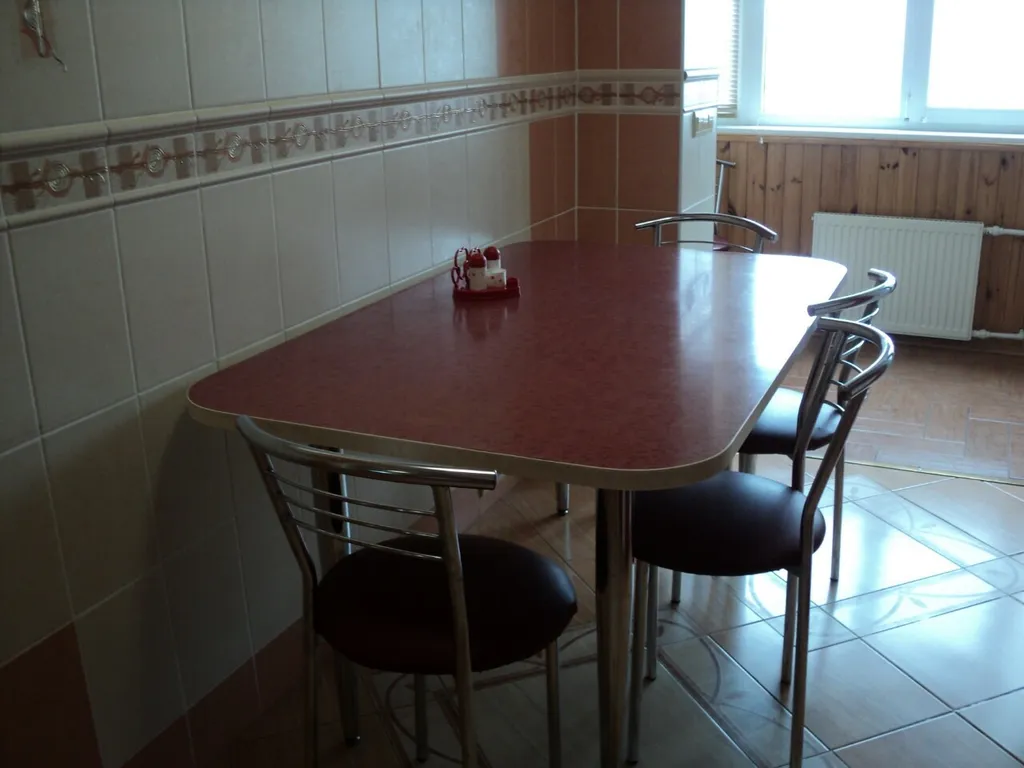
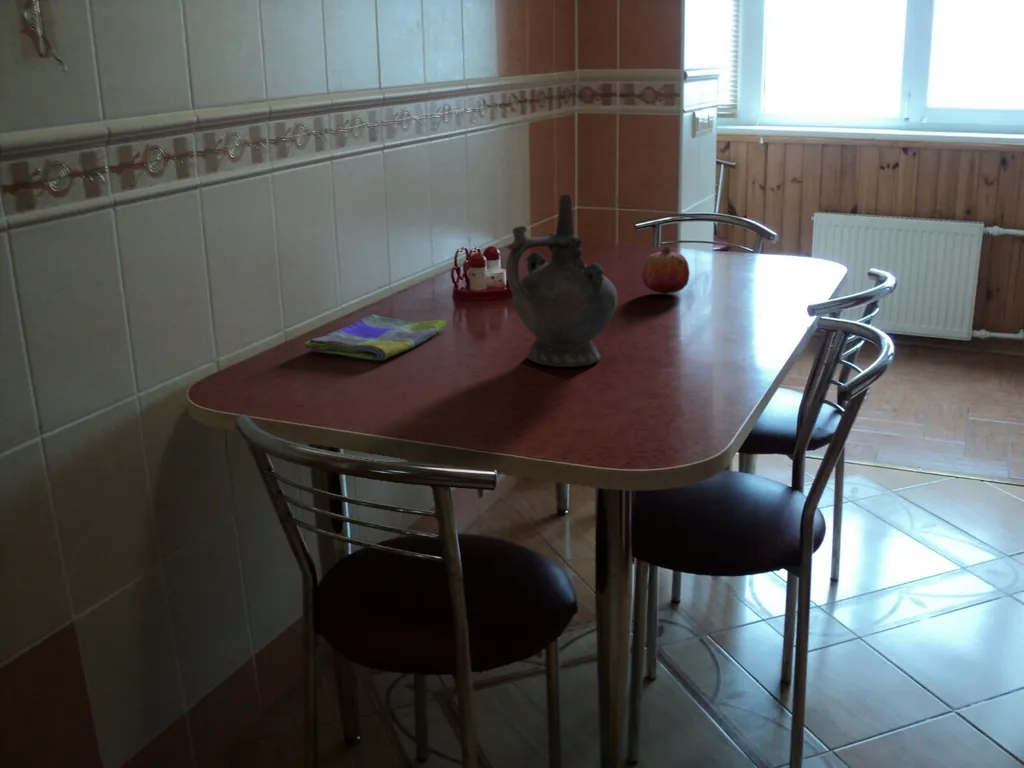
+ dish towel [303,314,448,361]
+ fruit [641,246,691,295]
+ ceremonial vessel [505,194,618,368]
